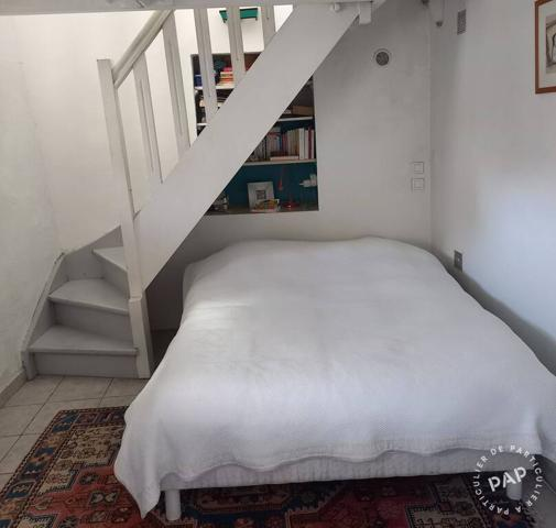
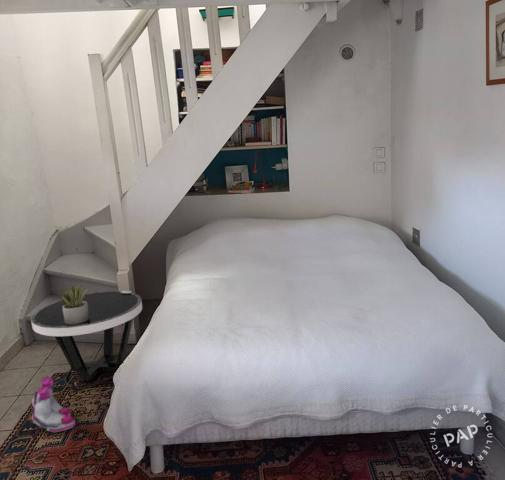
+ succulent plant [58,283,90,325]
+ boots [30,376,77,433]
+ side table [30,290,143,390]
